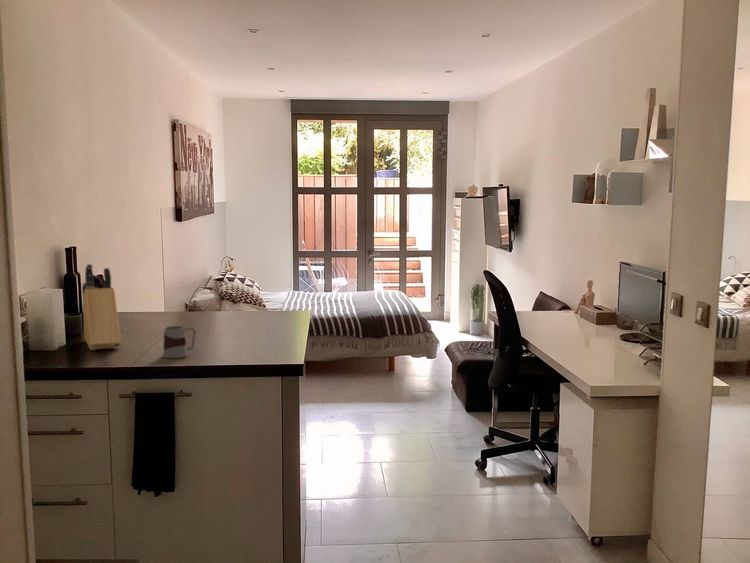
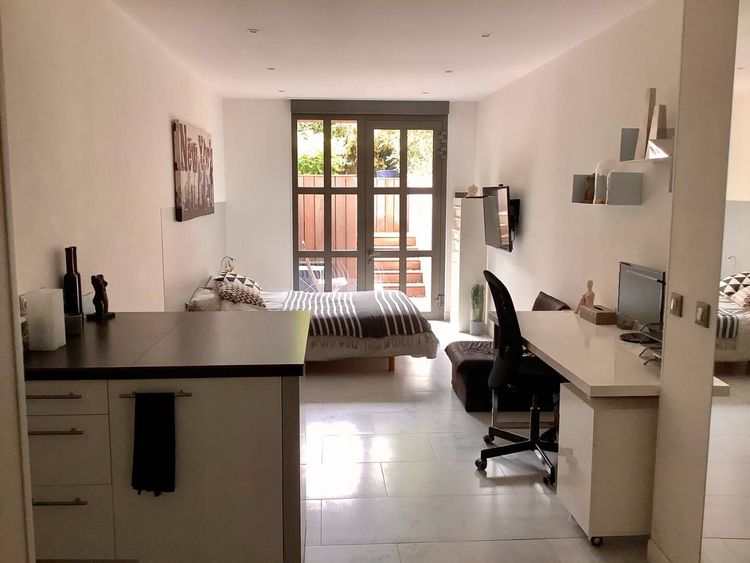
- mug [161,325,197,359]
- knife block [81,263,122,351]
